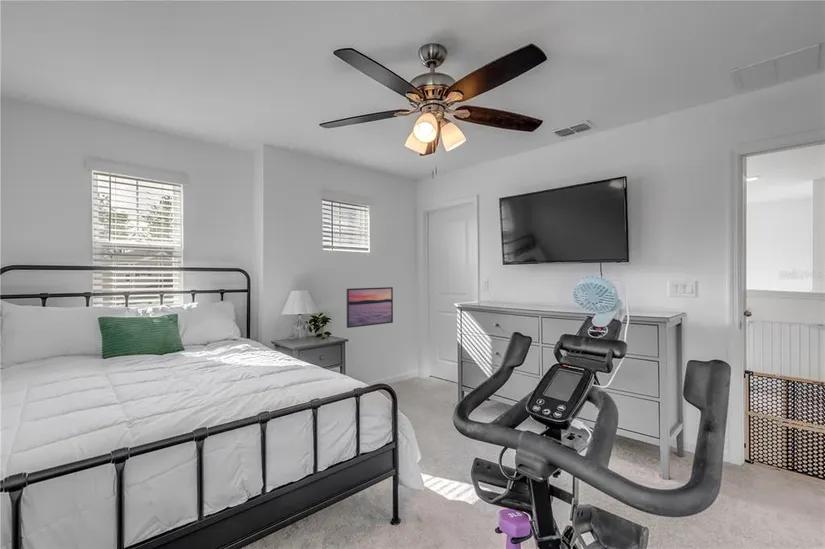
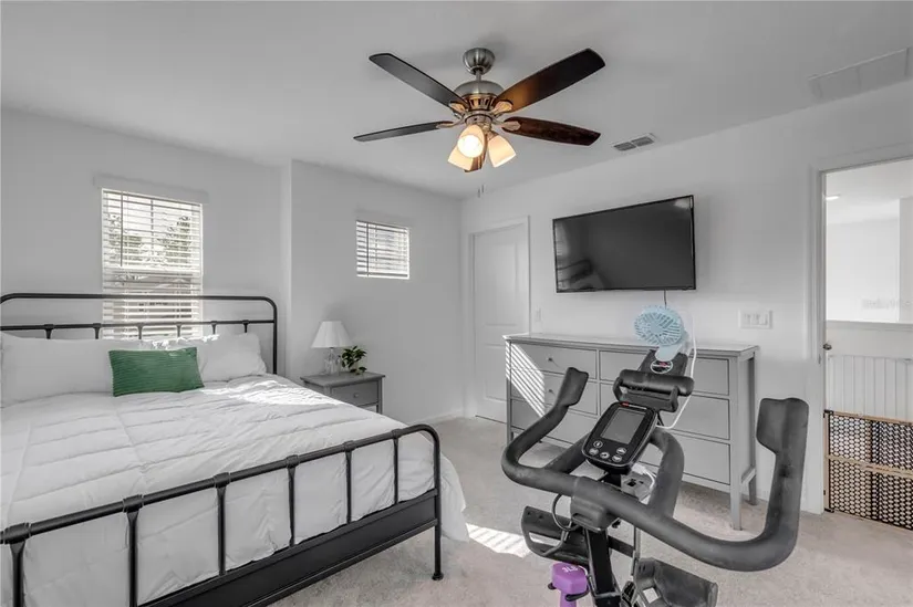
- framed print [346,286,394,329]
